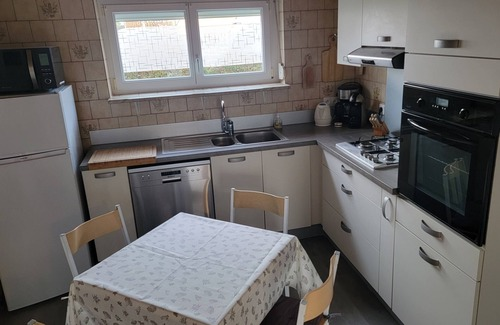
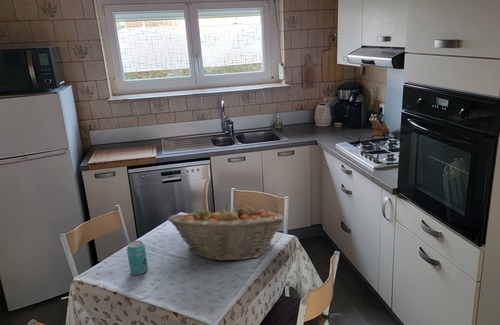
+ beverage can [126,240,149,276]
+ fruit basket [167,204,285,262]
